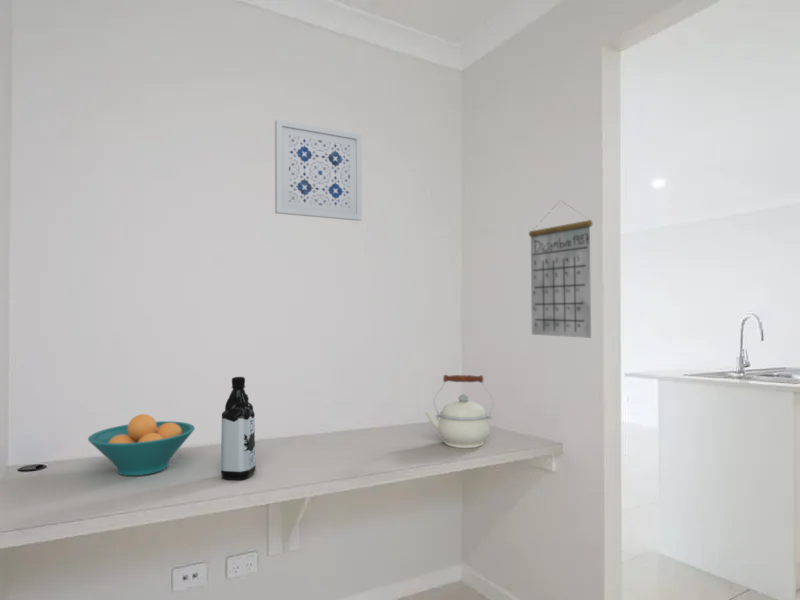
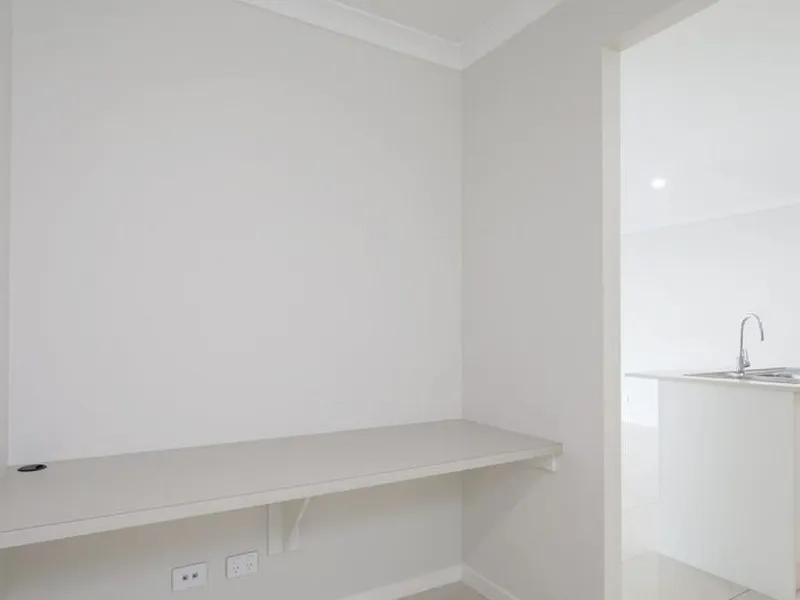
- wall art [274,118,363,222]
- calendar [528,199,593,339]
- fruit bowl [87,413,196,477]
- water bottle [220,376,257,481]
- kettle [424,374,495,449]
